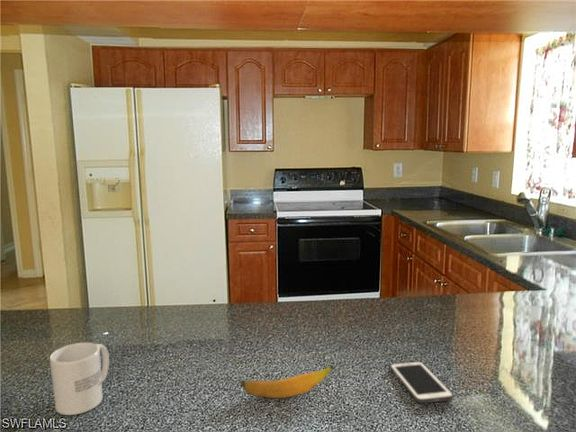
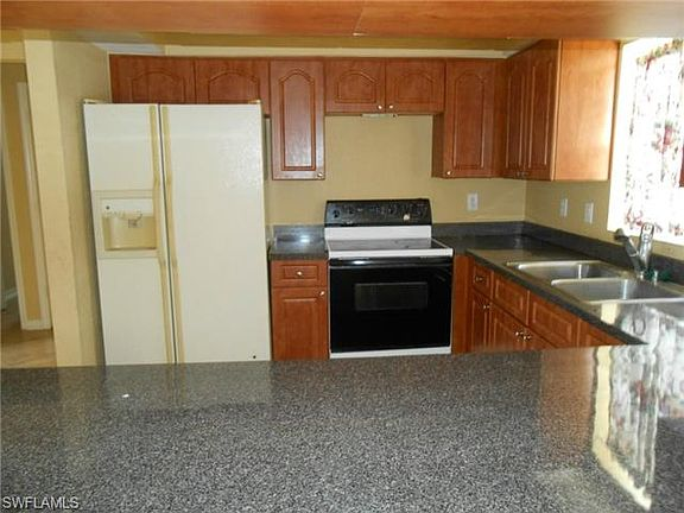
- banana [239,364,335,399]
- cell phone [389,360,454,404]
- mug [49,342,110,416]
